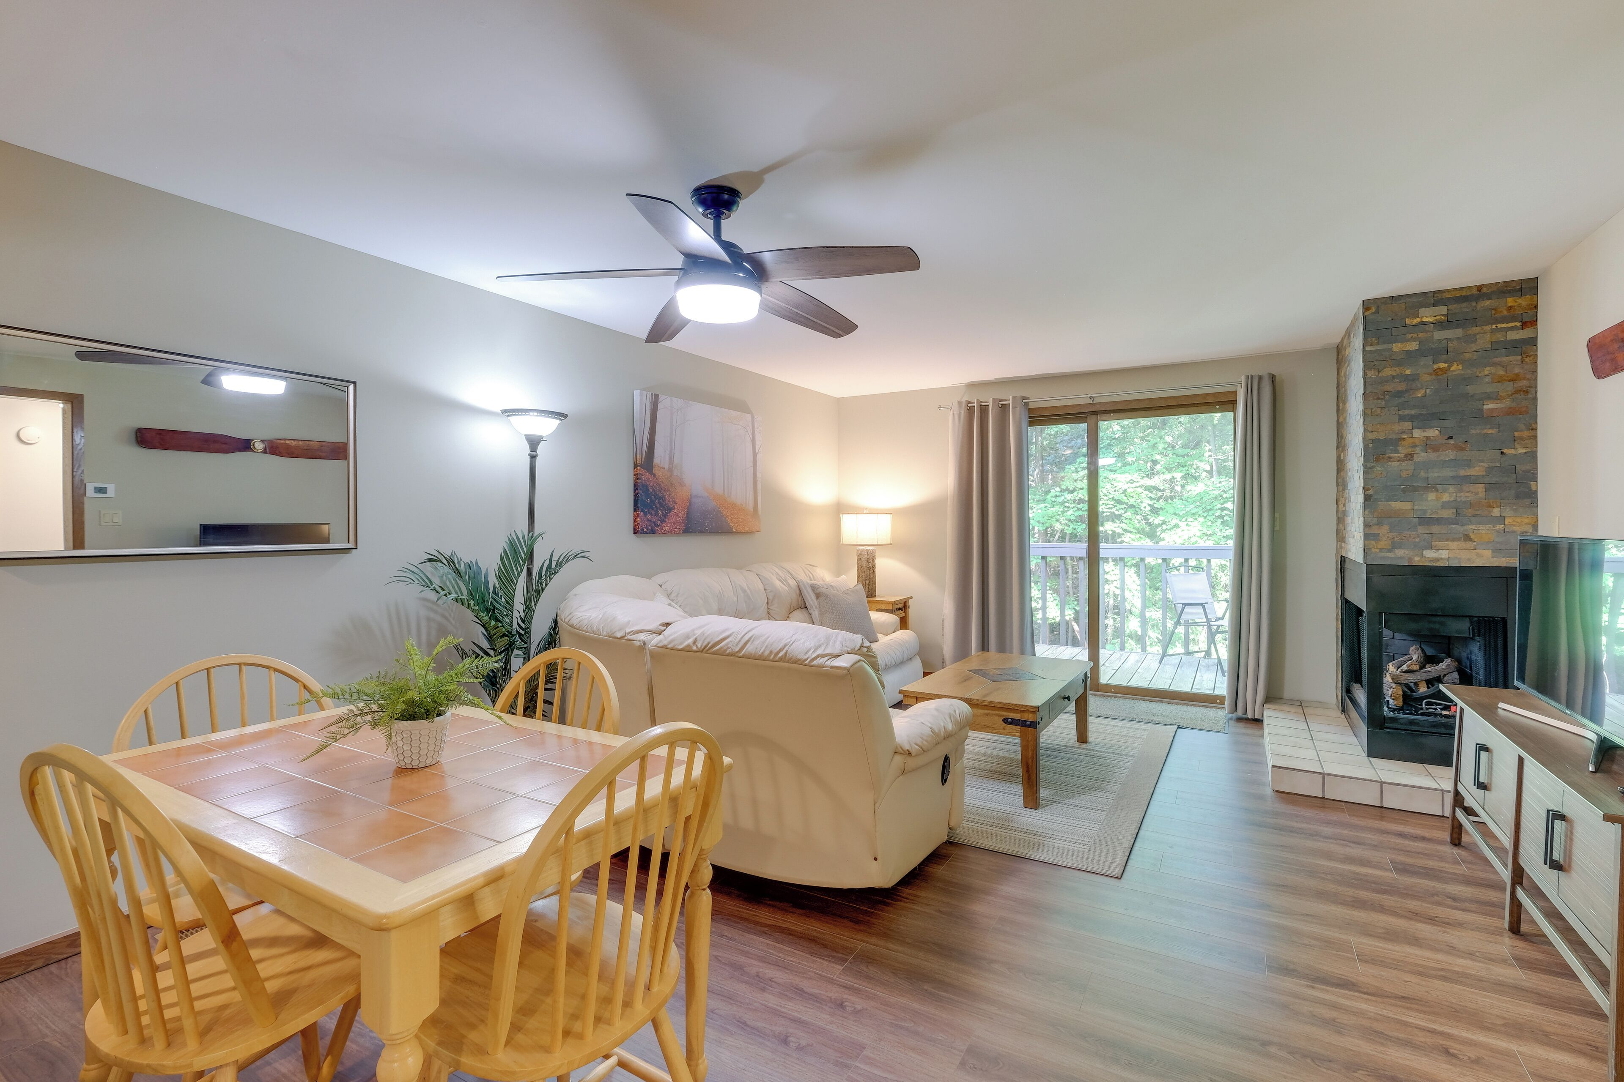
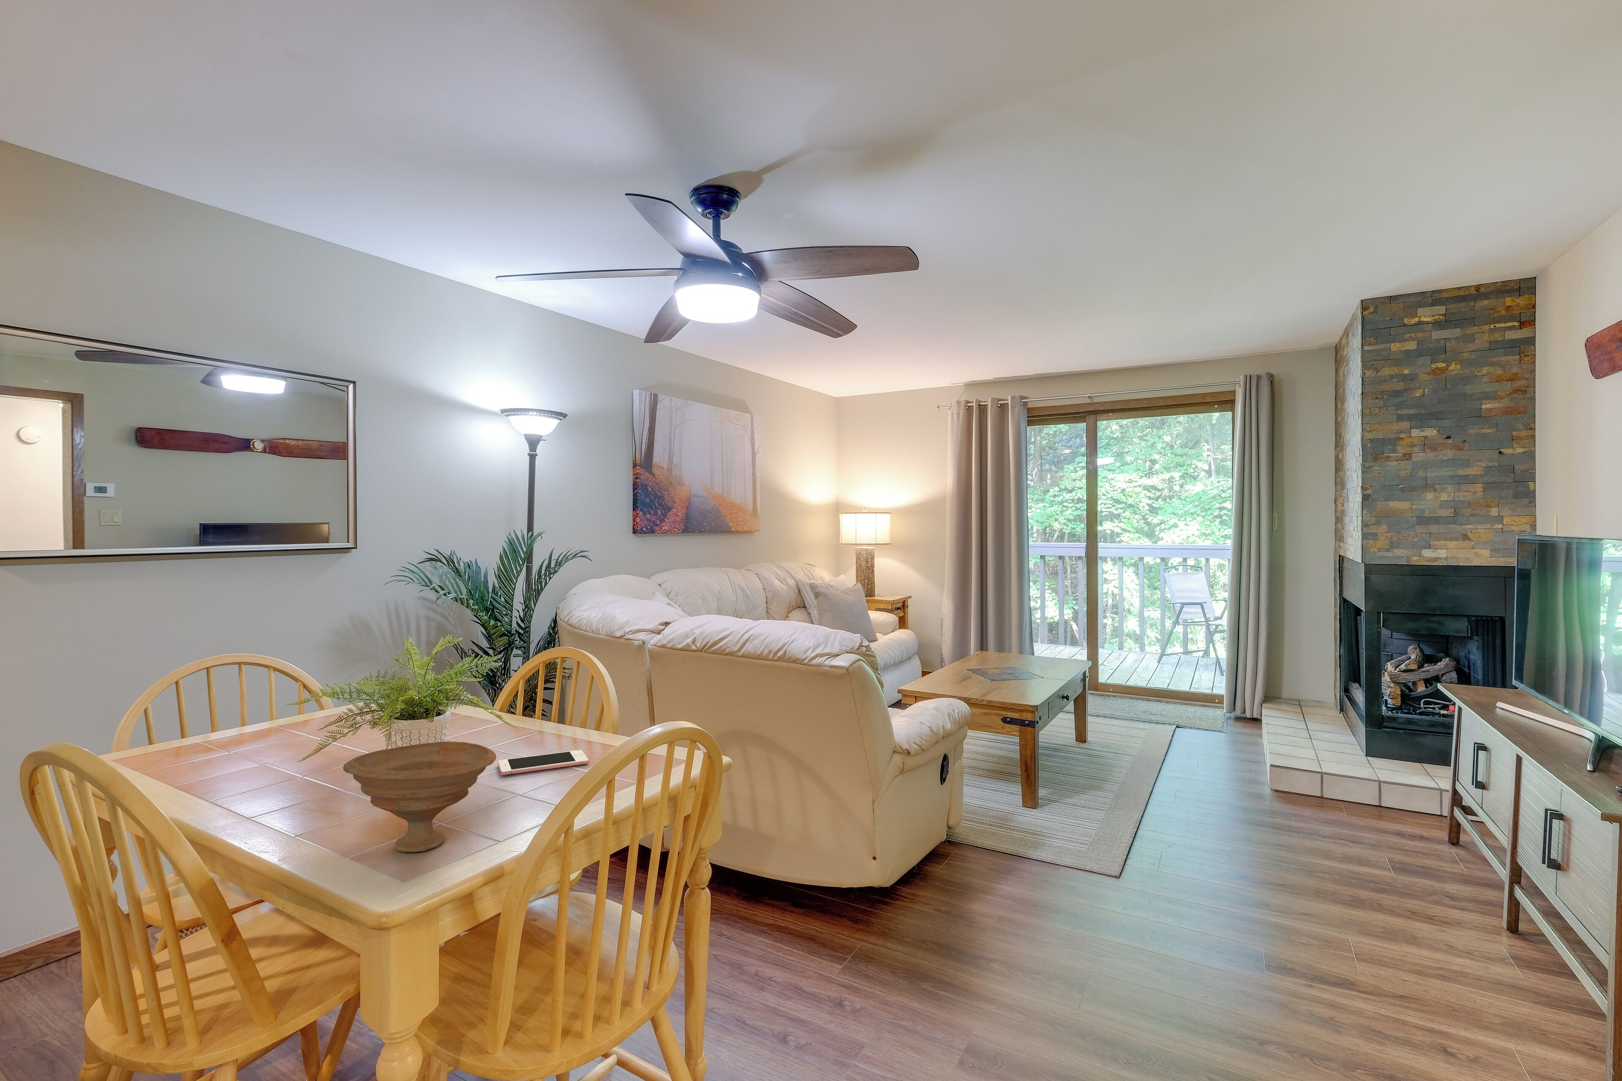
+ bowl [343,741,497,853]
+ cell phone [497,749,589,776]
